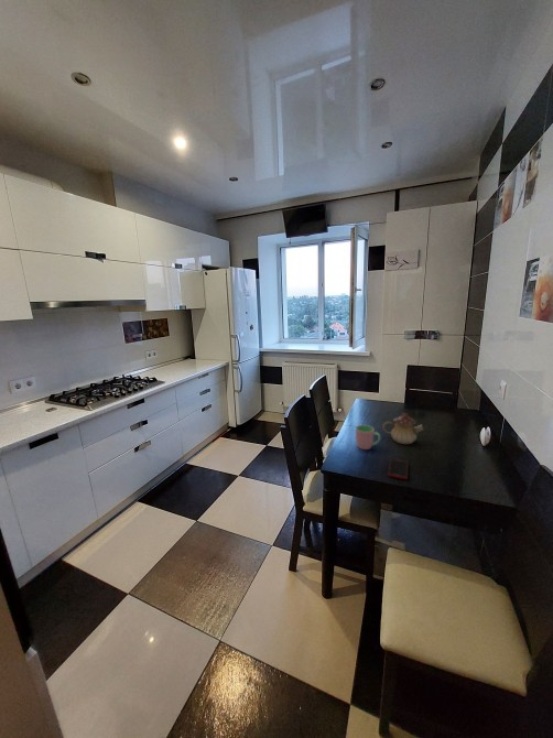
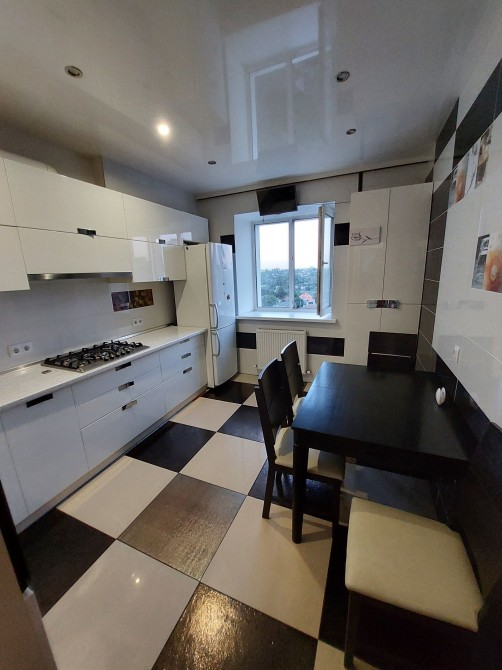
- teapot [381,412,424,445]
- cell phone [387,457,409,480]
- cup [355,424,381,451]
